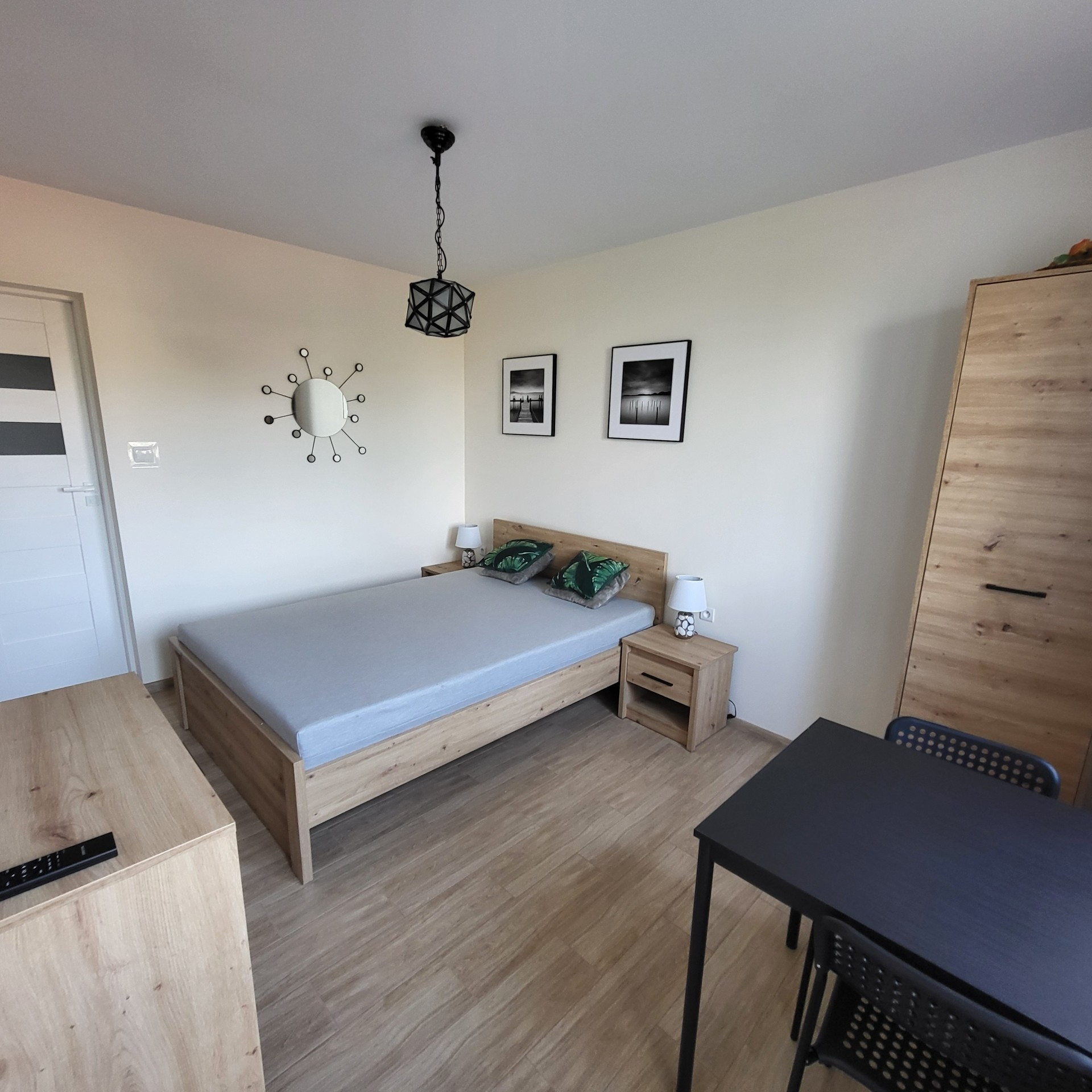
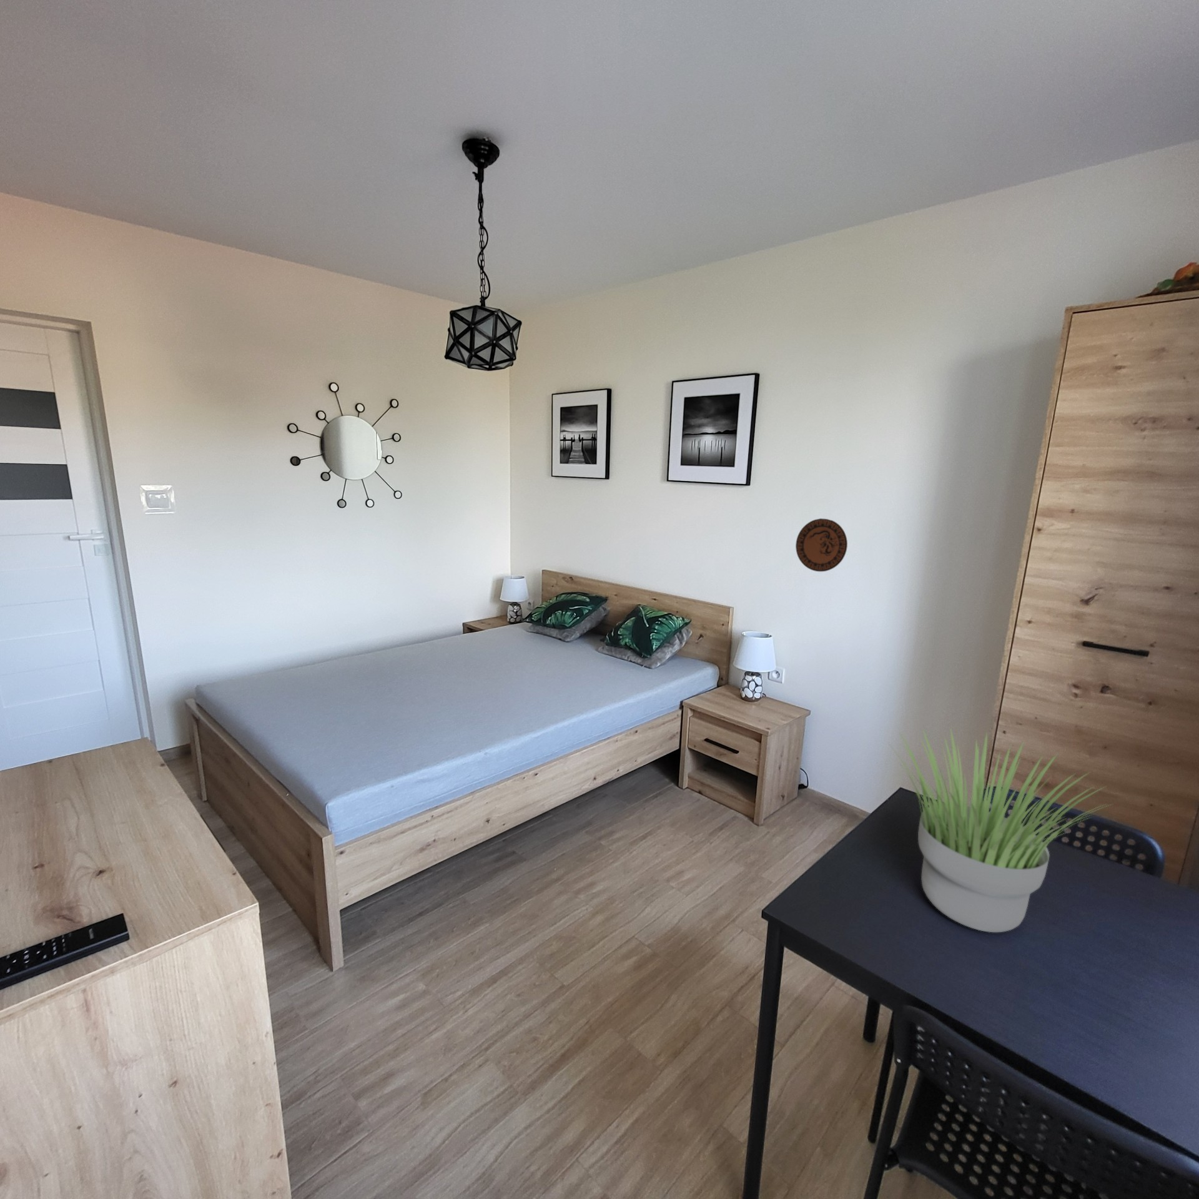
+ decorative plate [795,517,848,572]
+ potted plant [887,726,1116,933]
